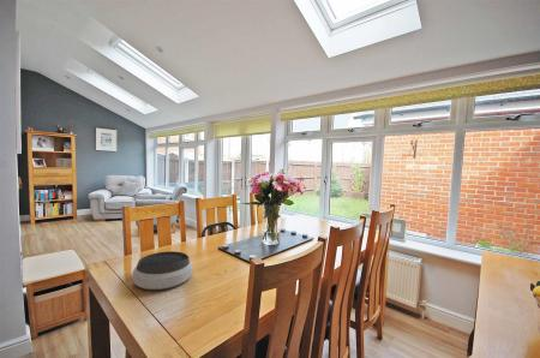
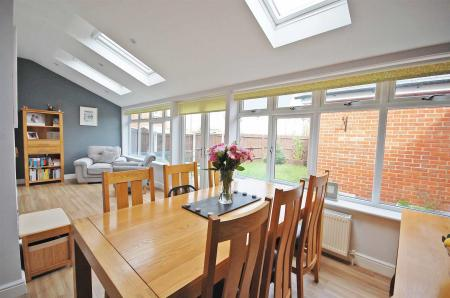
- bowl [132,250,193,291]
